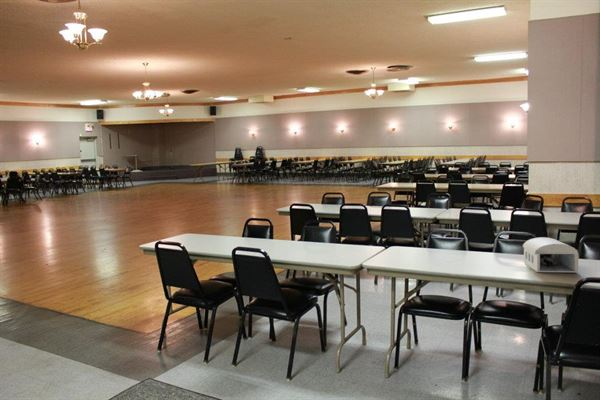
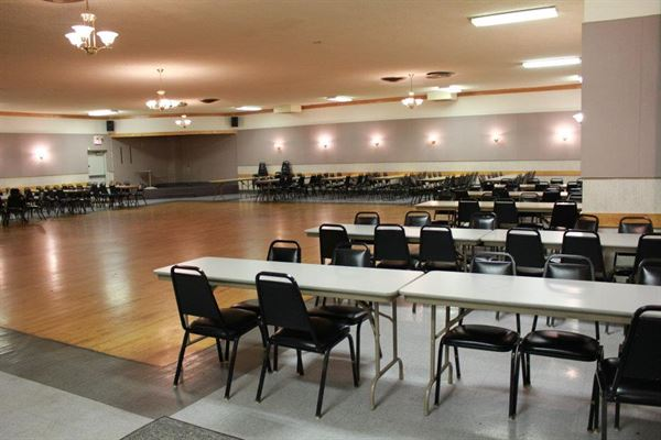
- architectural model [522,236,580,273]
